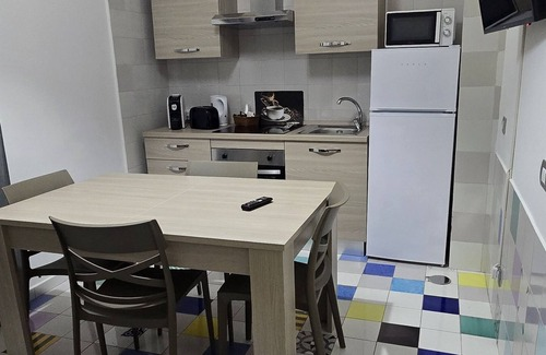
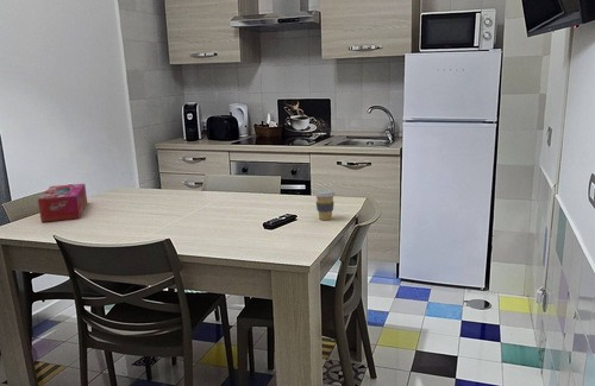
+ tissue box [37,183,88,223]
+ coffee cup [313,189,337,221]
